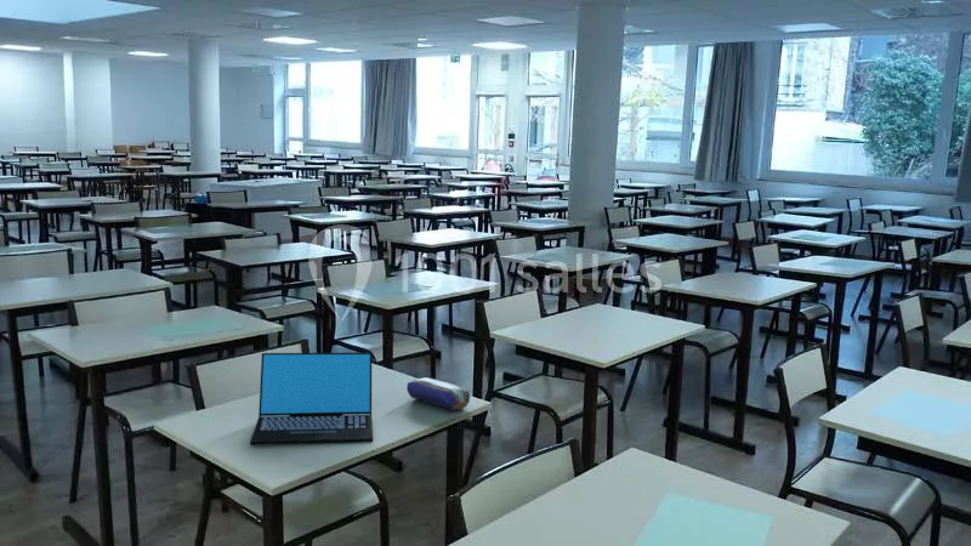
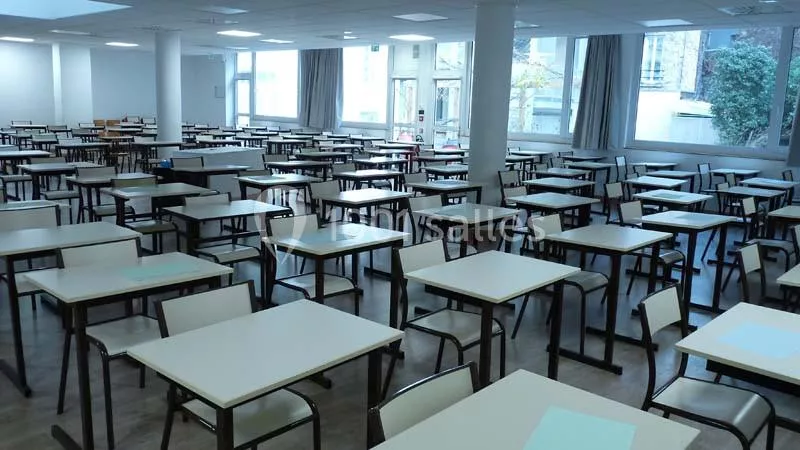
- pencil case [405,376,471,411]
- laptop [249,352,374,447]
